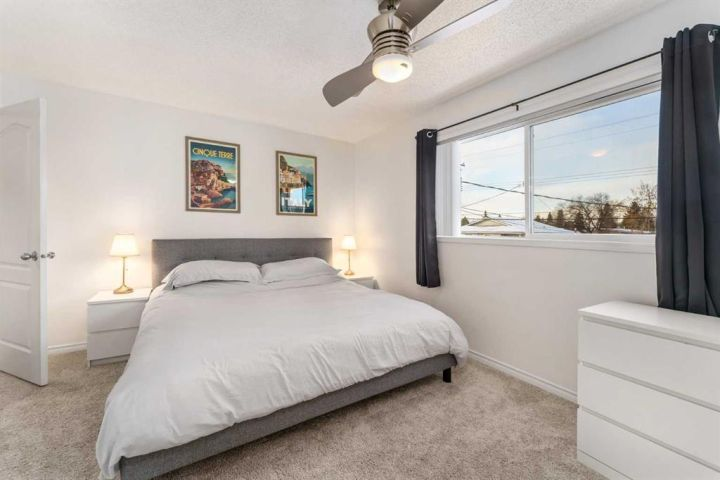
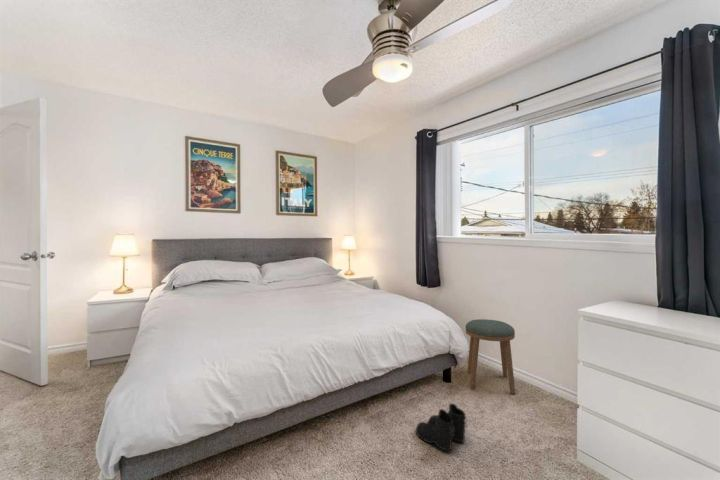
+ stool [465,318,516,395]
+ boots [414,402,468,452]
